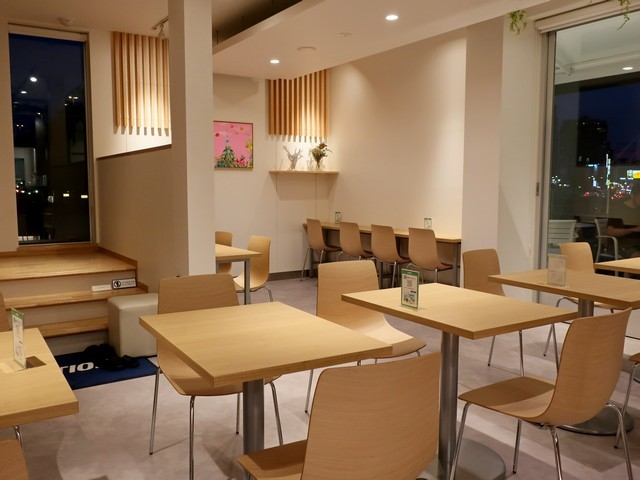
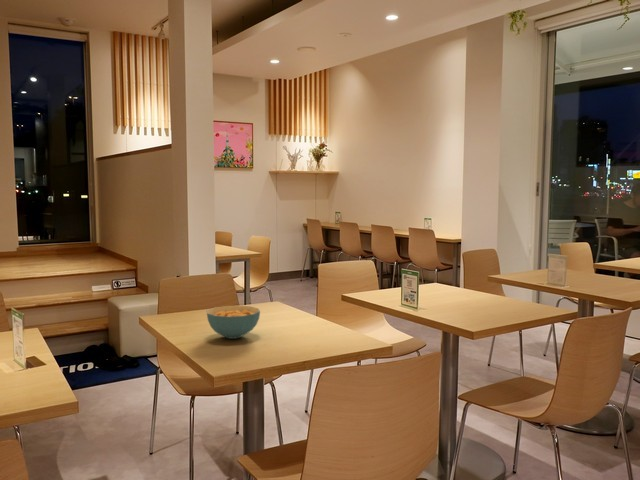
+ cereal bowl [206,305,261,340]
